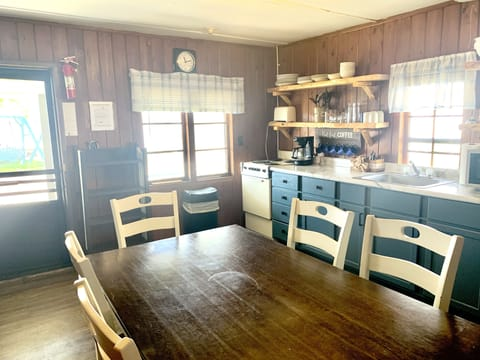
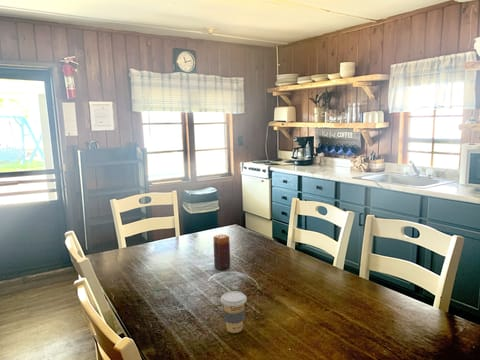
+ candle [213,233,231,271]
+ coffee cup [220,290,248,334]
